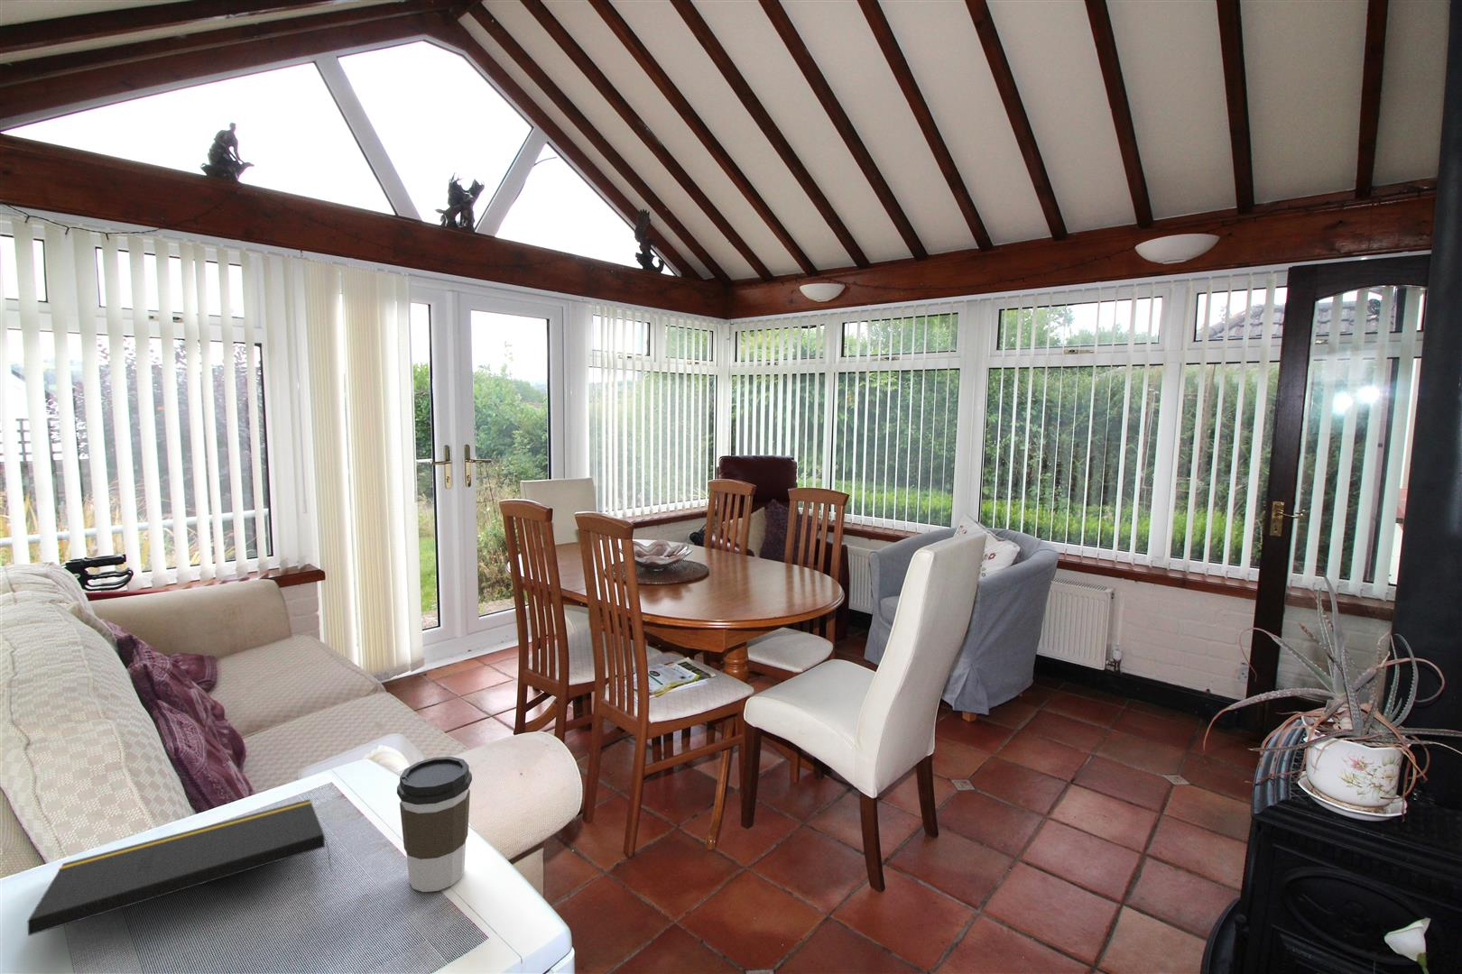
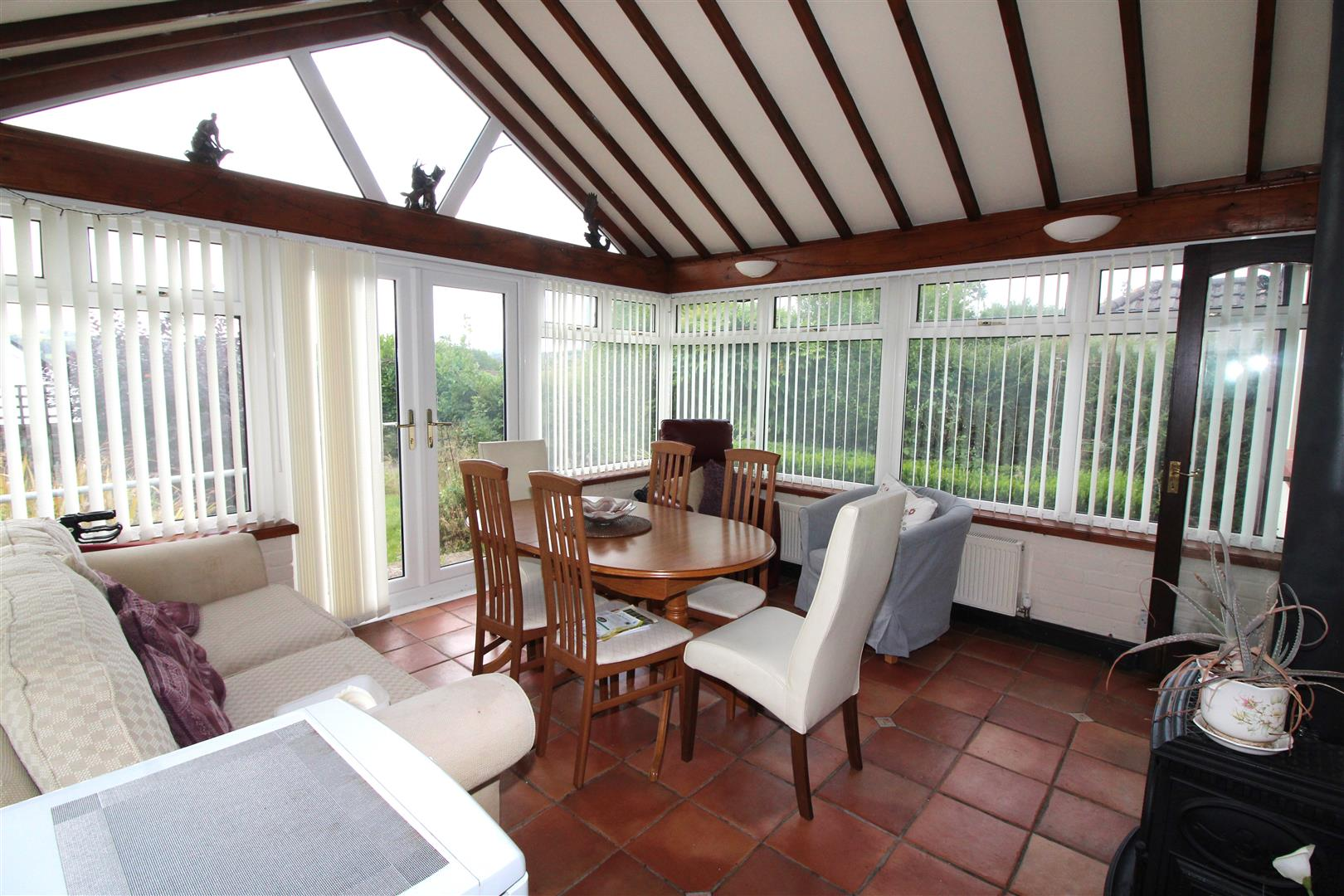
- coffee cup [396,756,473,892]
- notepad [26,798,334,936]
